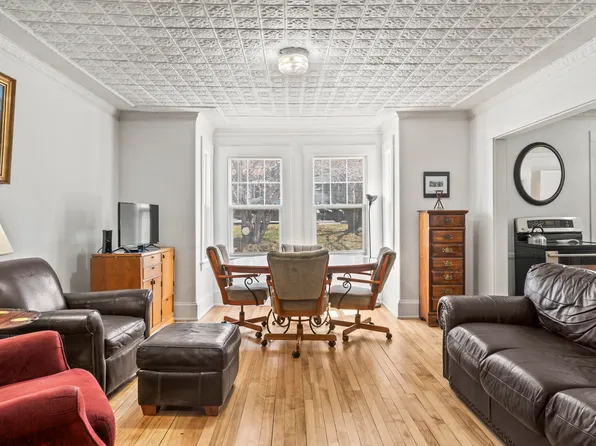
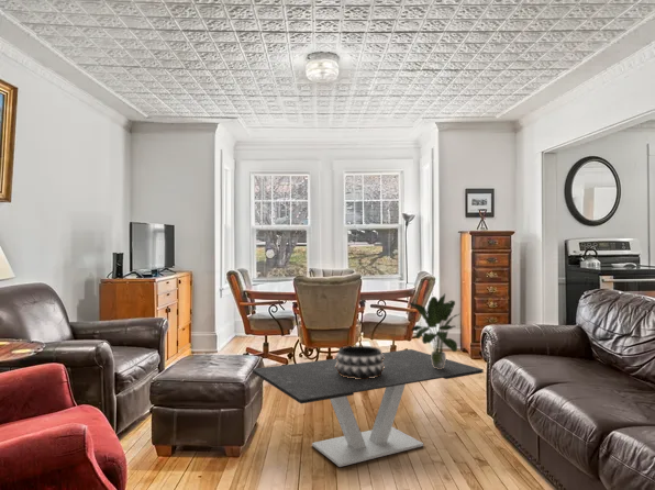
+ potted plant [408,293,460,369]
+ coffee table [251,348,485,468]
+ decorative bowl [334,345,385,379]
